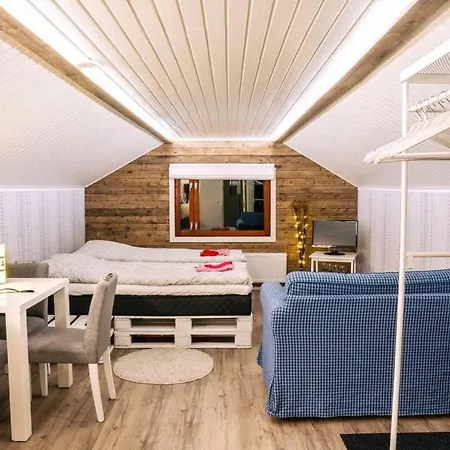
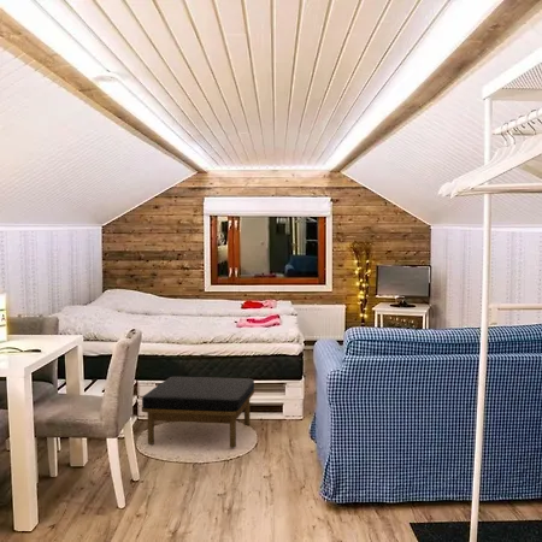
+ ottoman [141,376,255,449]
